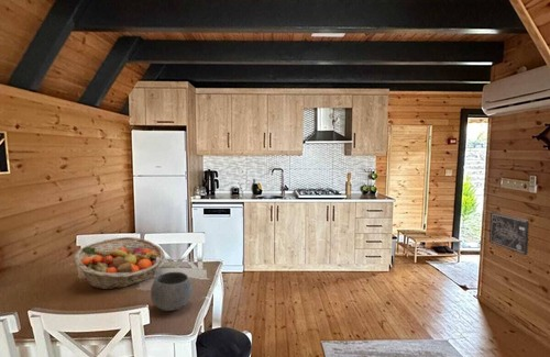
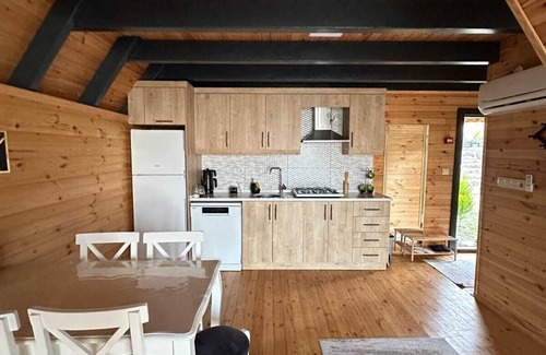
- fruit basket [74,236,166,290]
- wall art [488,211,530,256]
- bowl [150,271,194,312]
